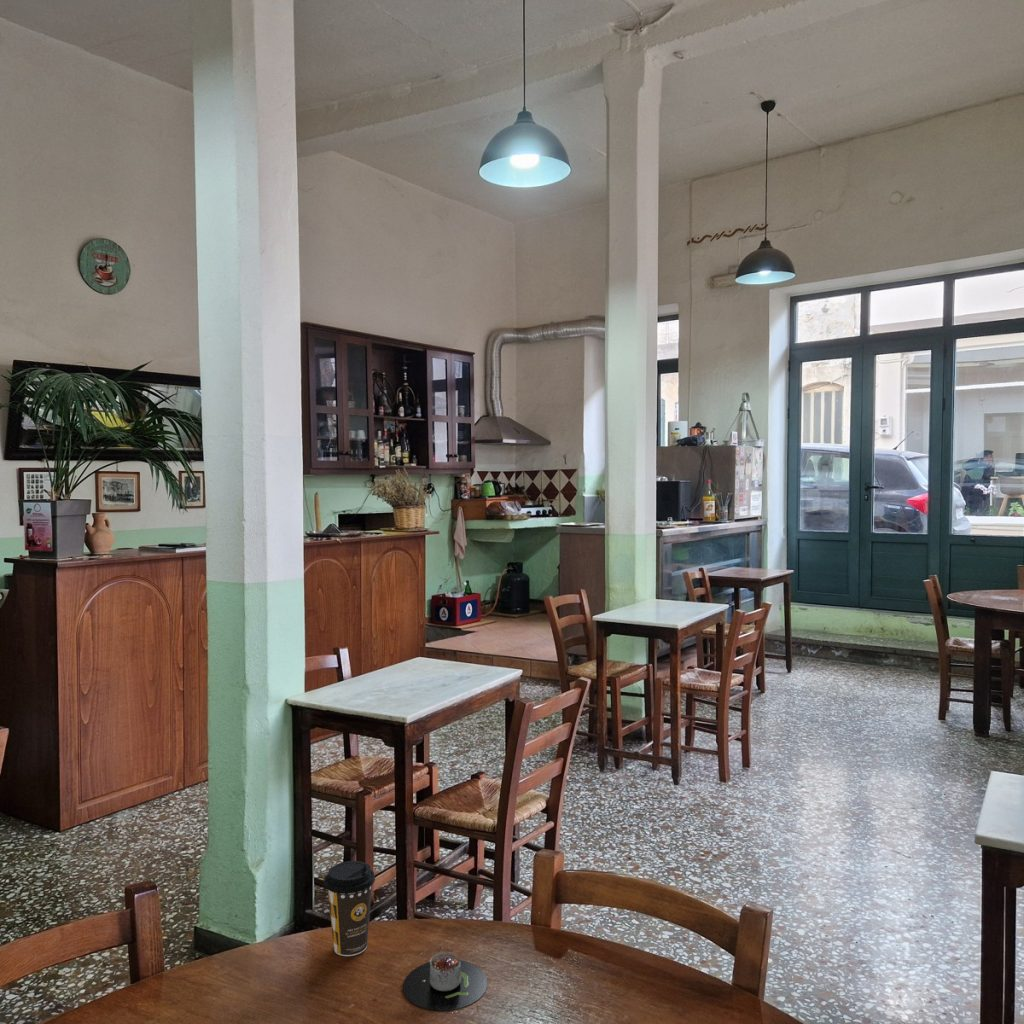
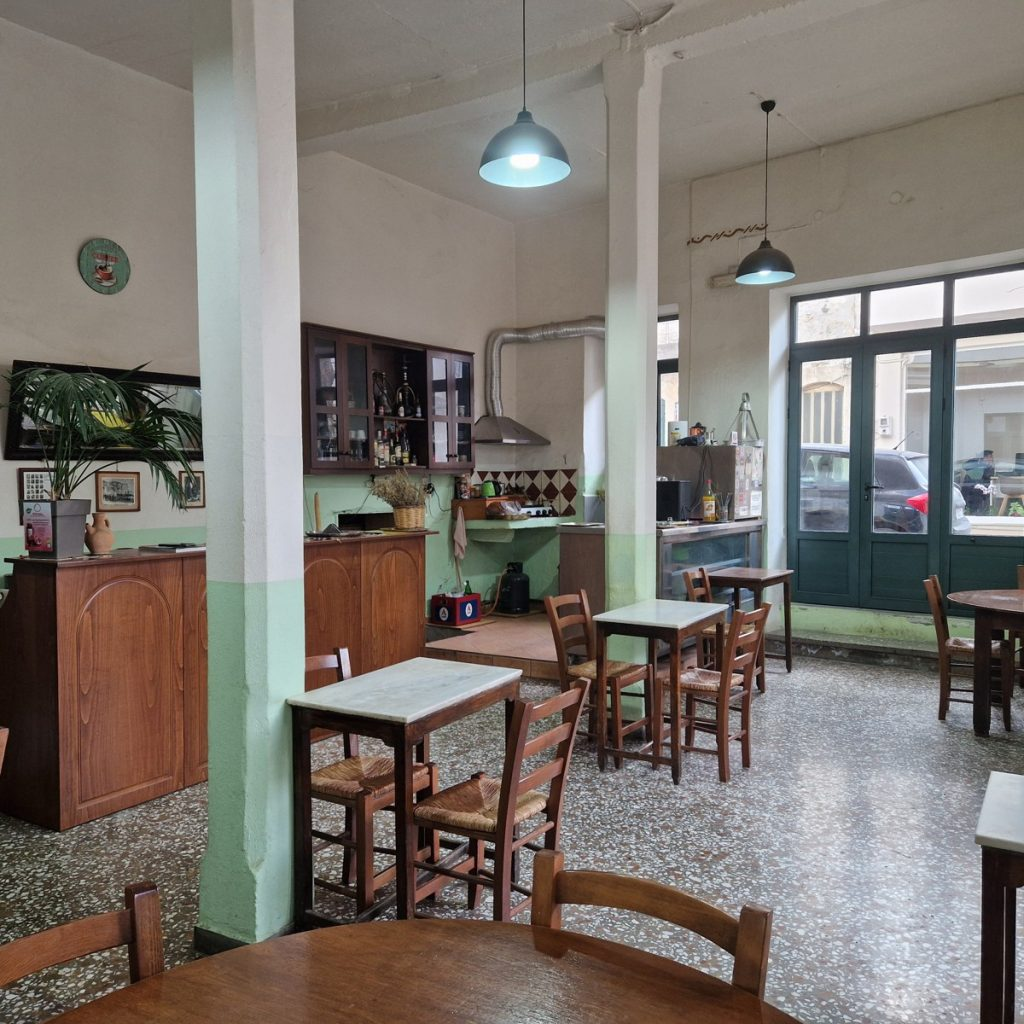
- candle [402,950,489,1012]
- coffee cup [323,860,376,957]
